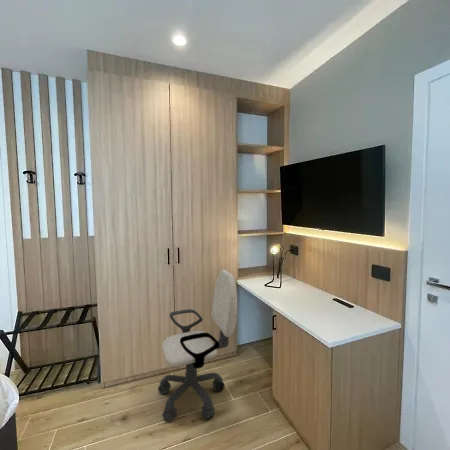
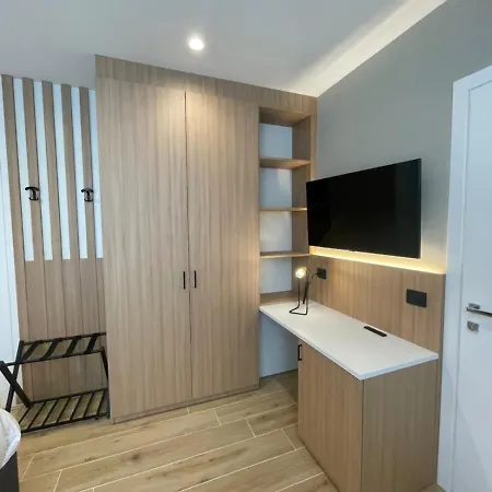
- office chair [157,269,238,422]
